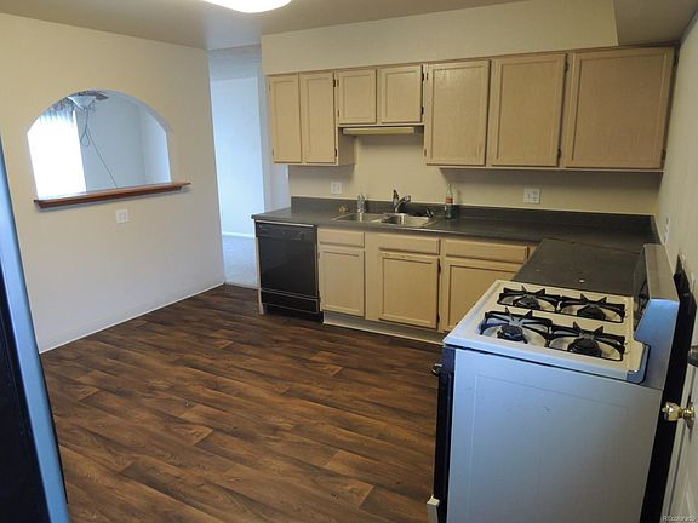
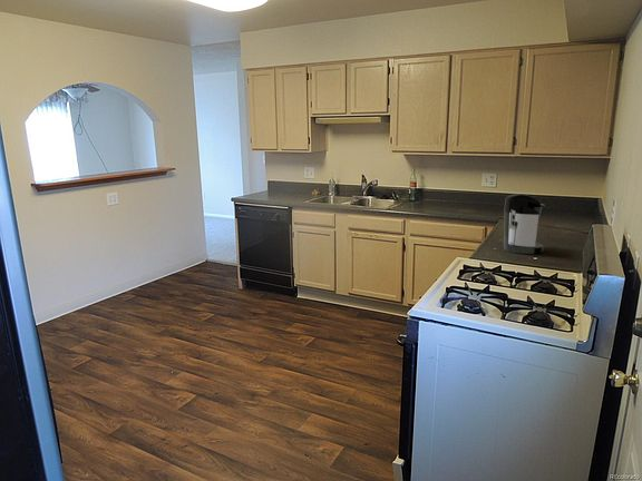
+ coffee maker [503,193,546,255]
